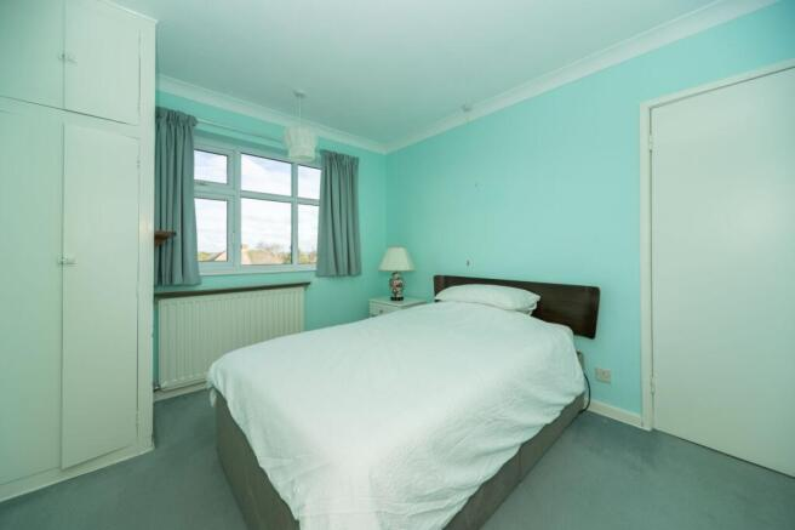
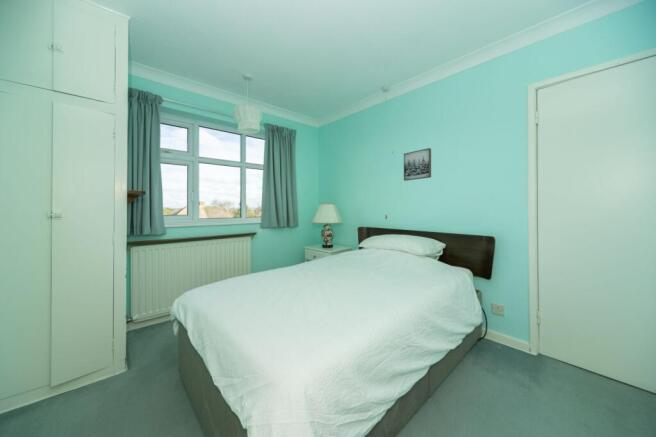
+ wall art [403,147,432,182]
